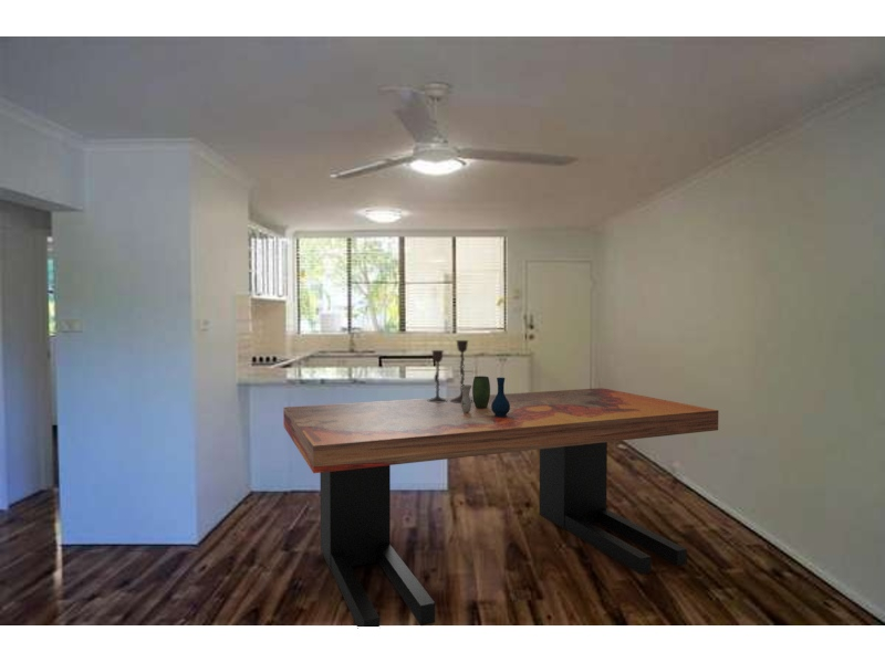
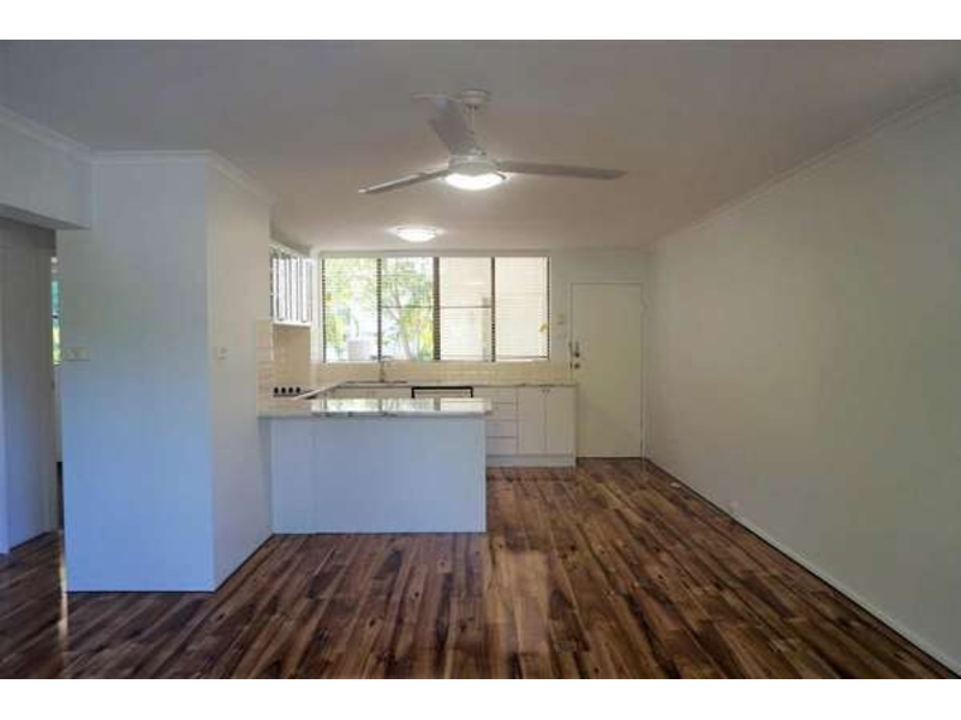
- dining table [282,387,720,628]
- candlestick [428,339,473,403]
- vase [460,375,510,417]
